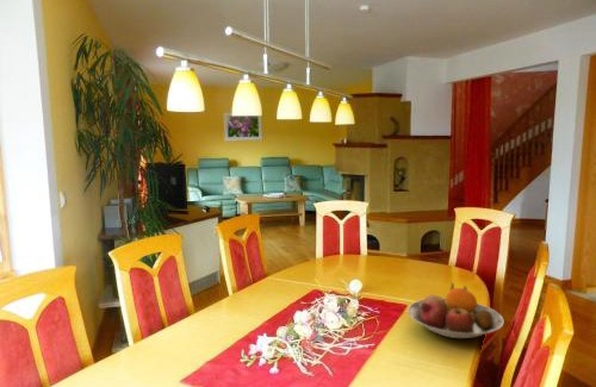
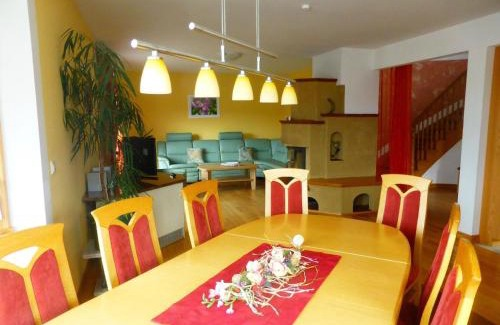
- fruit bowl [406,282,505,339]
